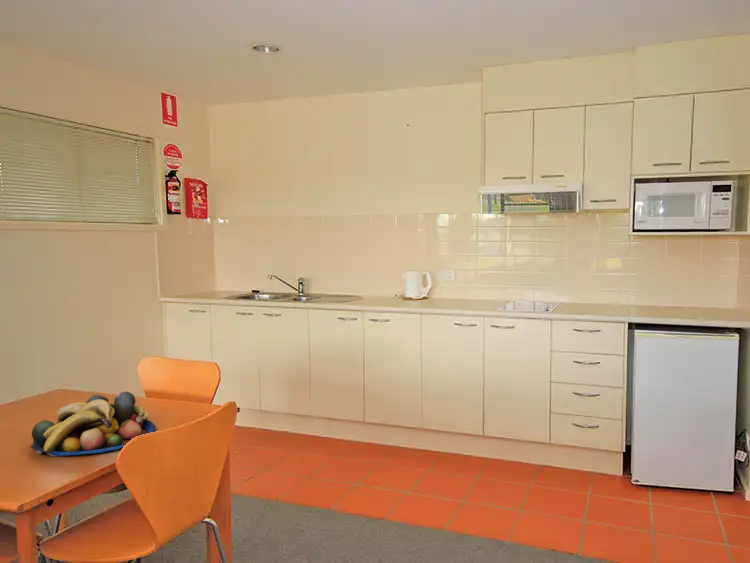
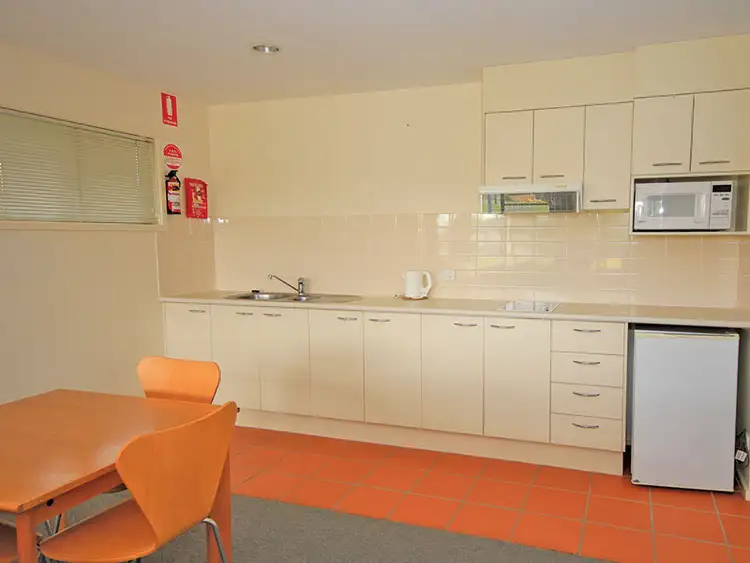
- fruit bowl [29,391,157,457]
